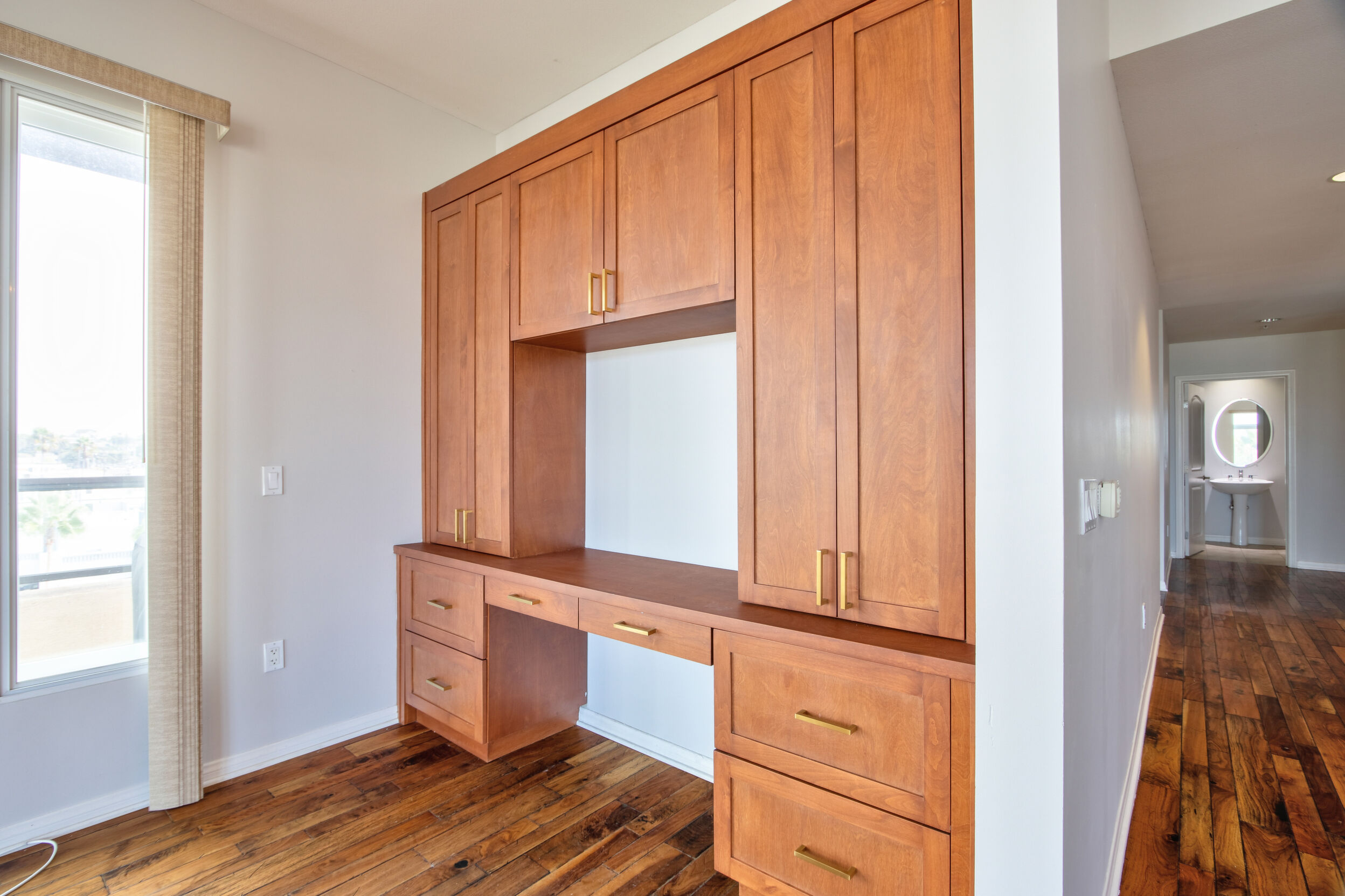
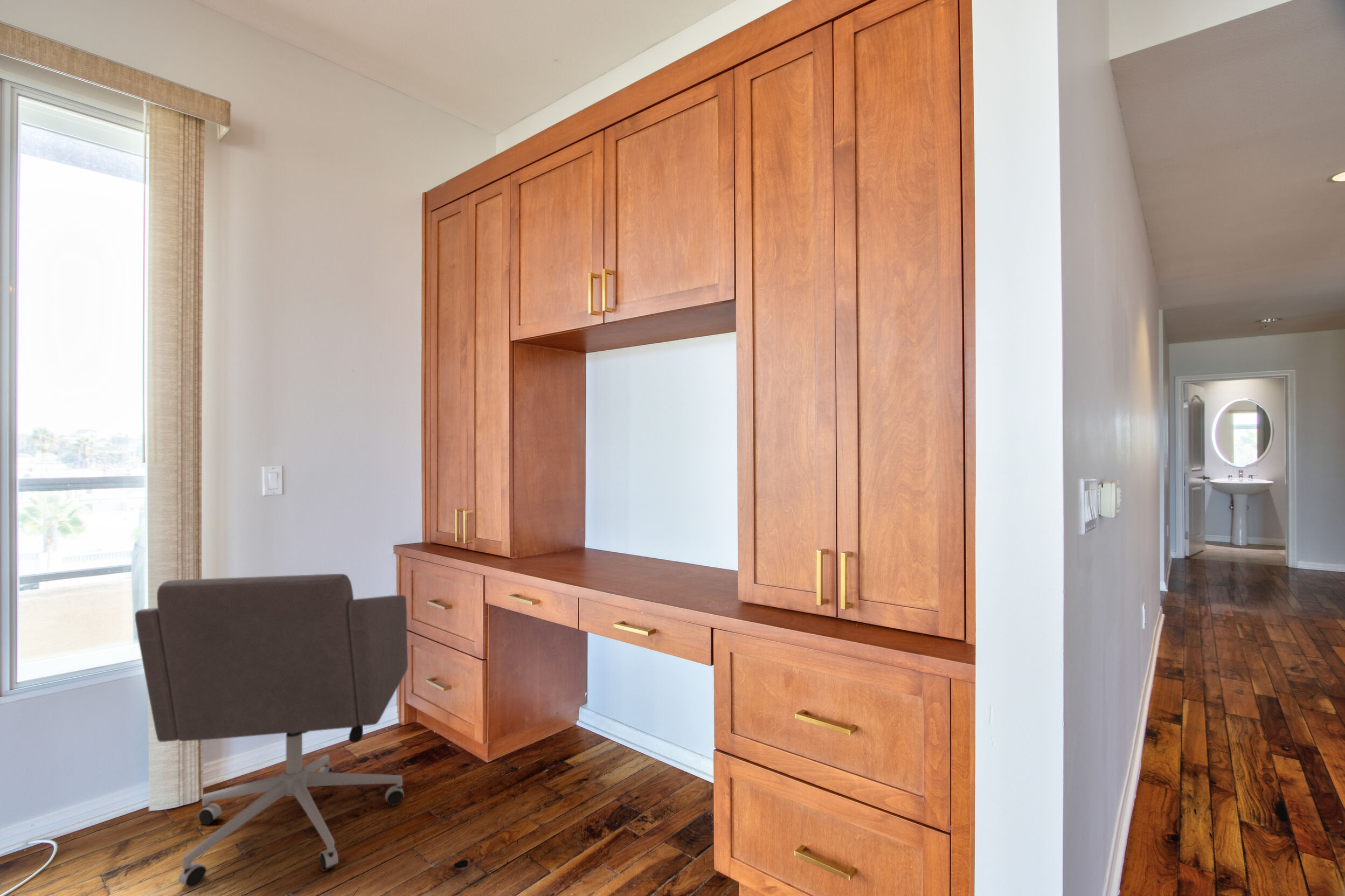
+ office chair [134,573,408,888]
